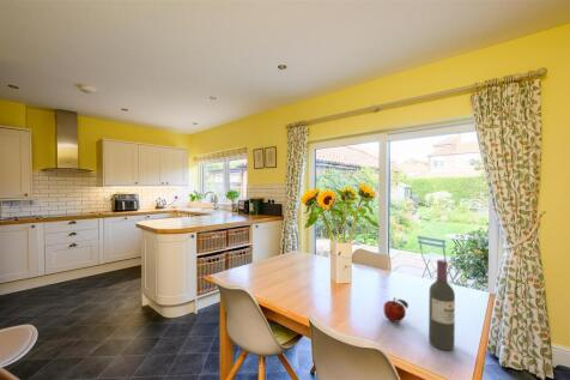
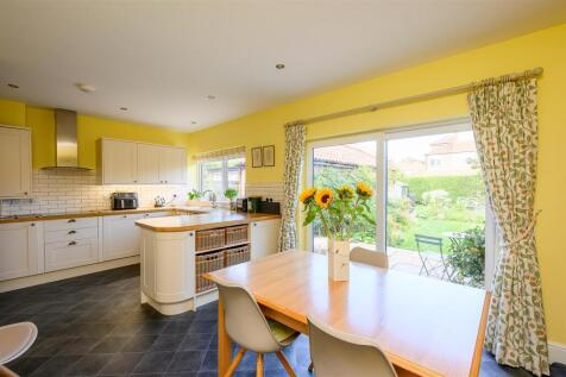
- wine bottle [428,259,456,351]
- fruit [382,296,410,322]
